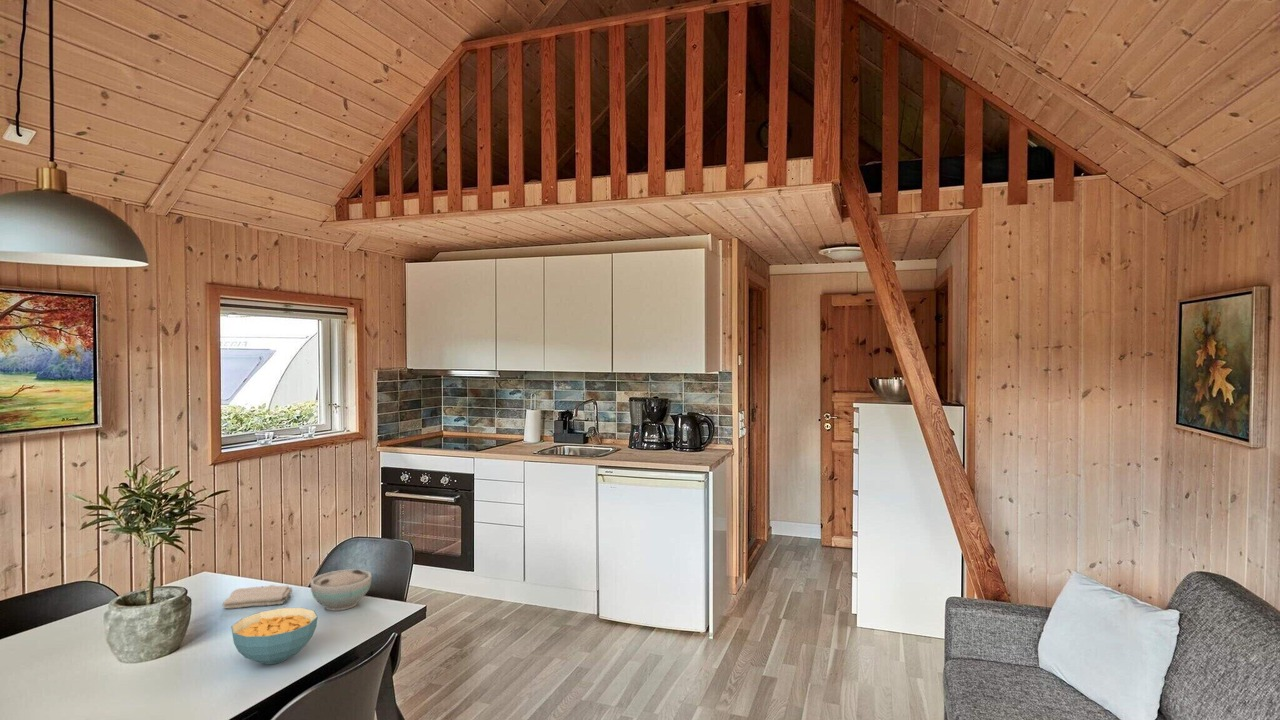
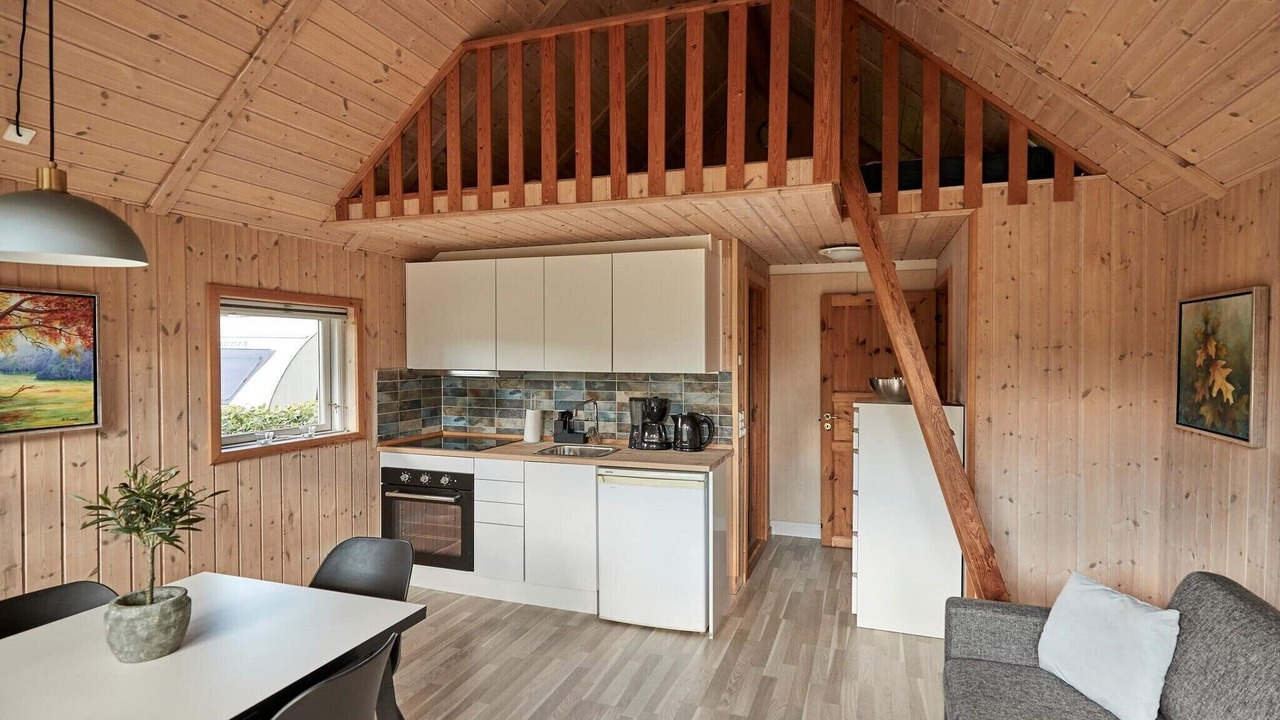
- washcloth [221,584,293,609]
- cereal bowl [230,607,319,665]
- bowl [310,568,373,612]
